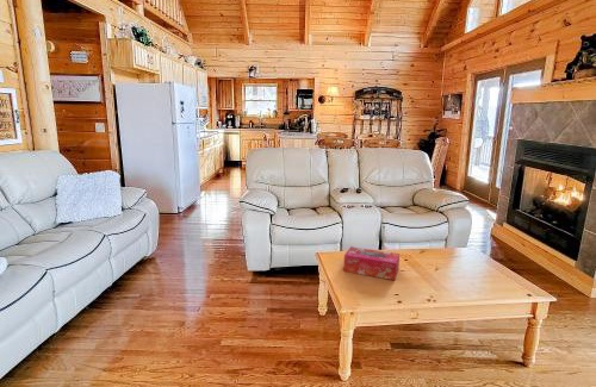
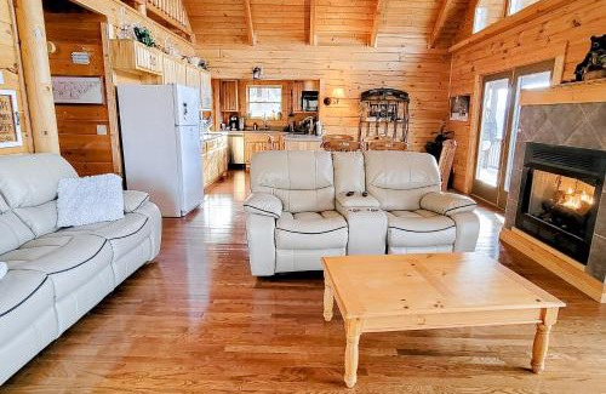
- tissue box [342,245,401,281]
